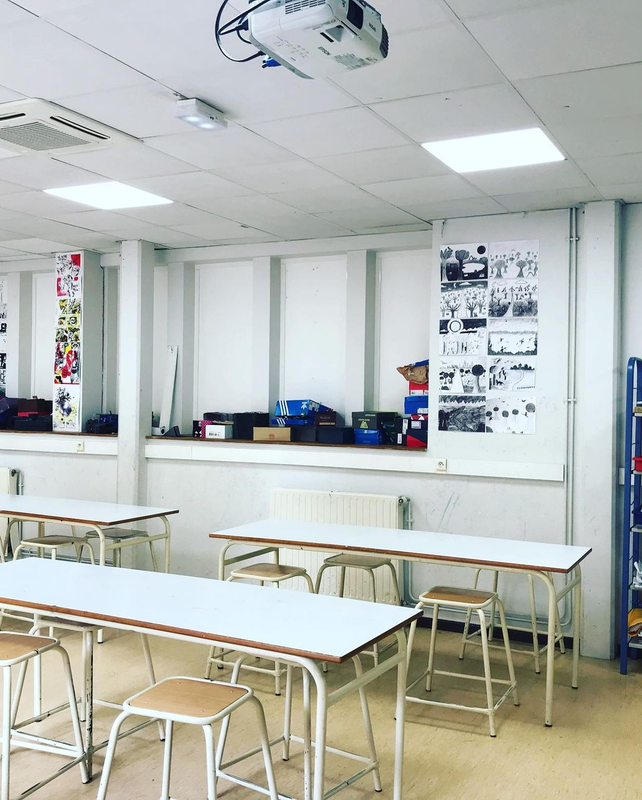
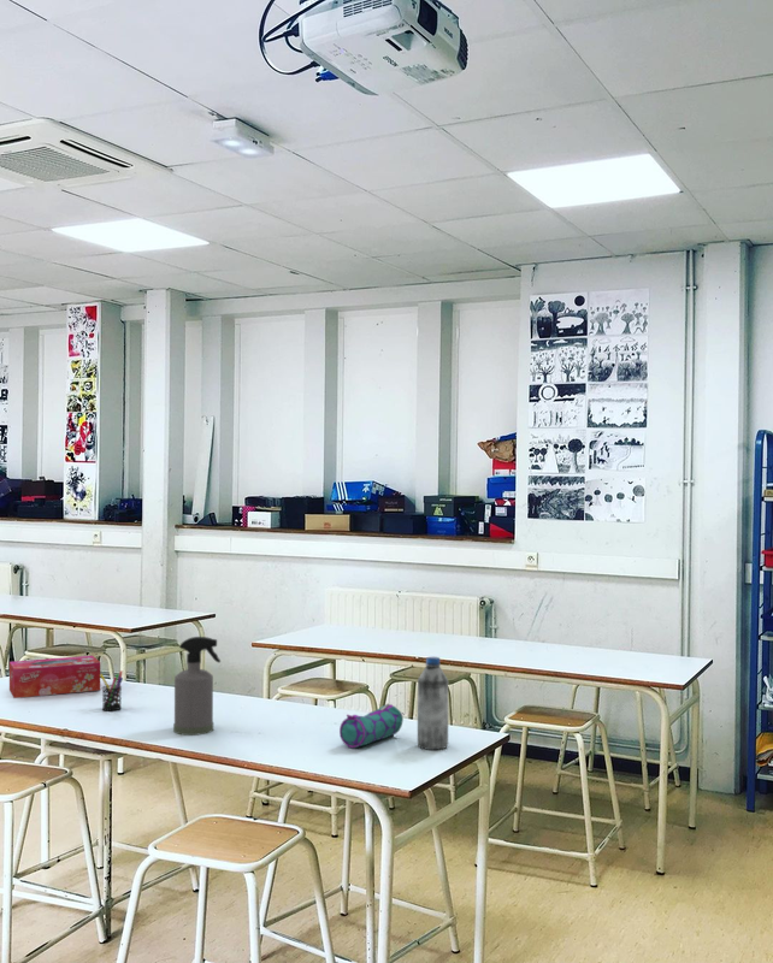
+ spray bottle [172,636,222,737]
+ water bottle [417,656,449,751]
+ pencil case [338,702,405,750]
+ pen holder [100,669,124,711]
+ tissue box [8,655,101,699]
